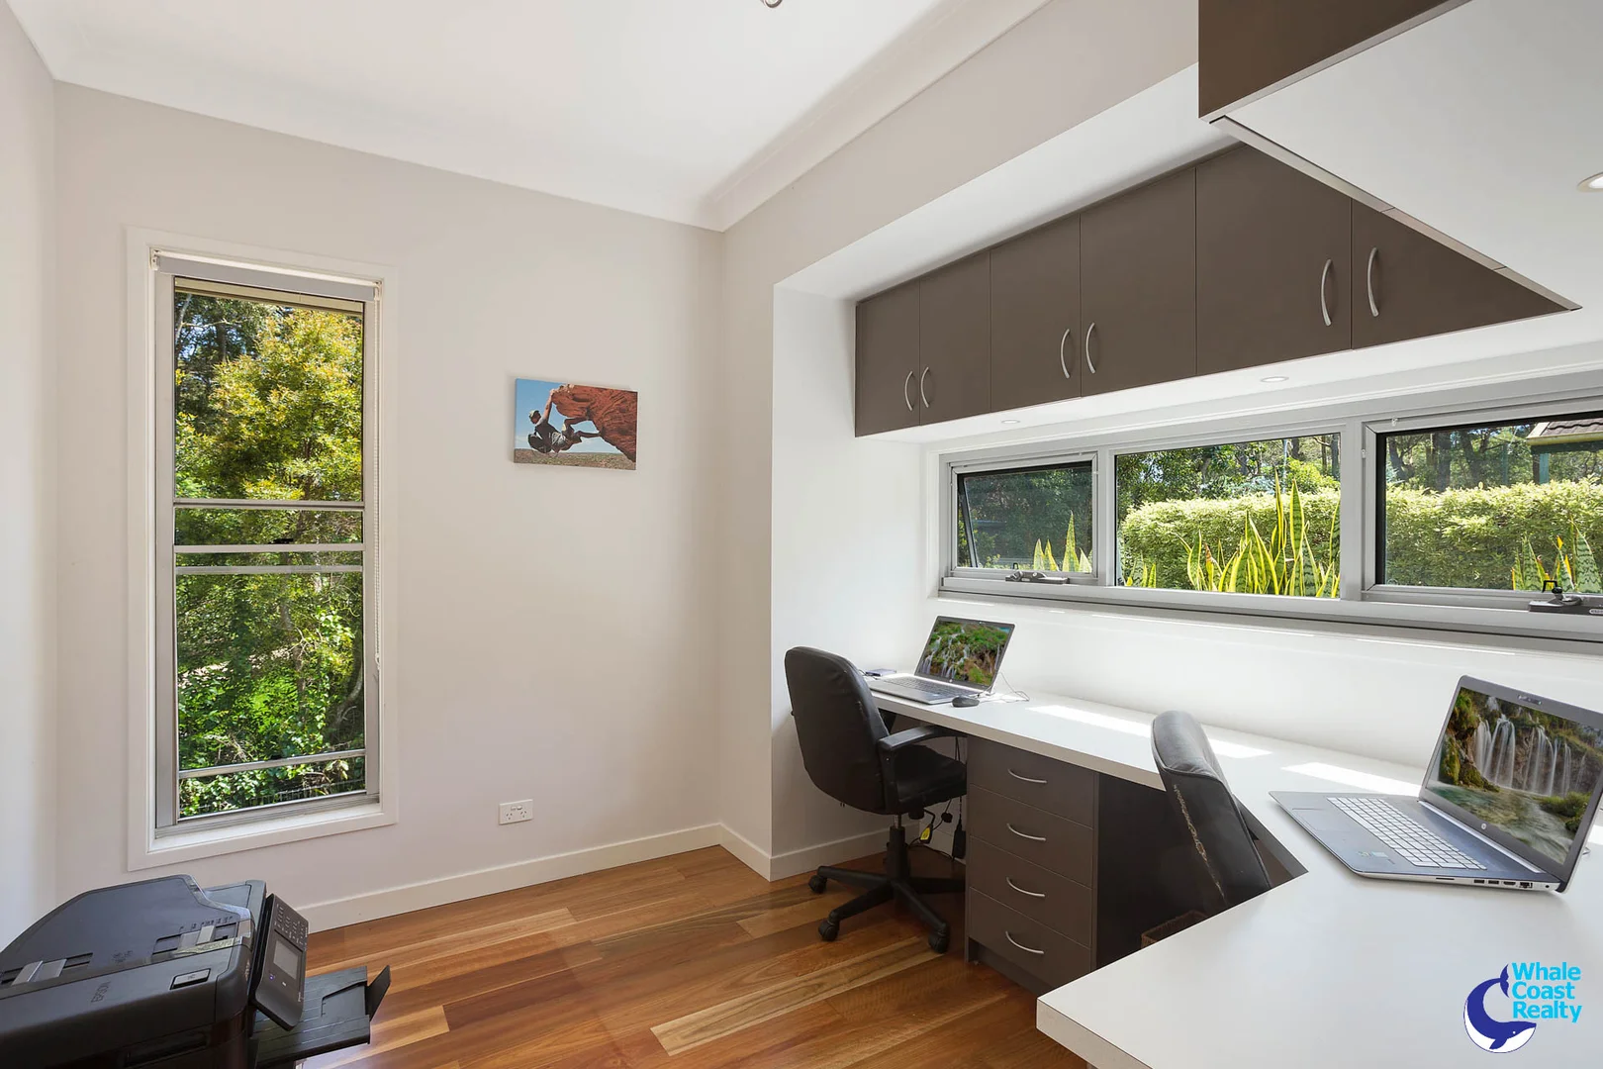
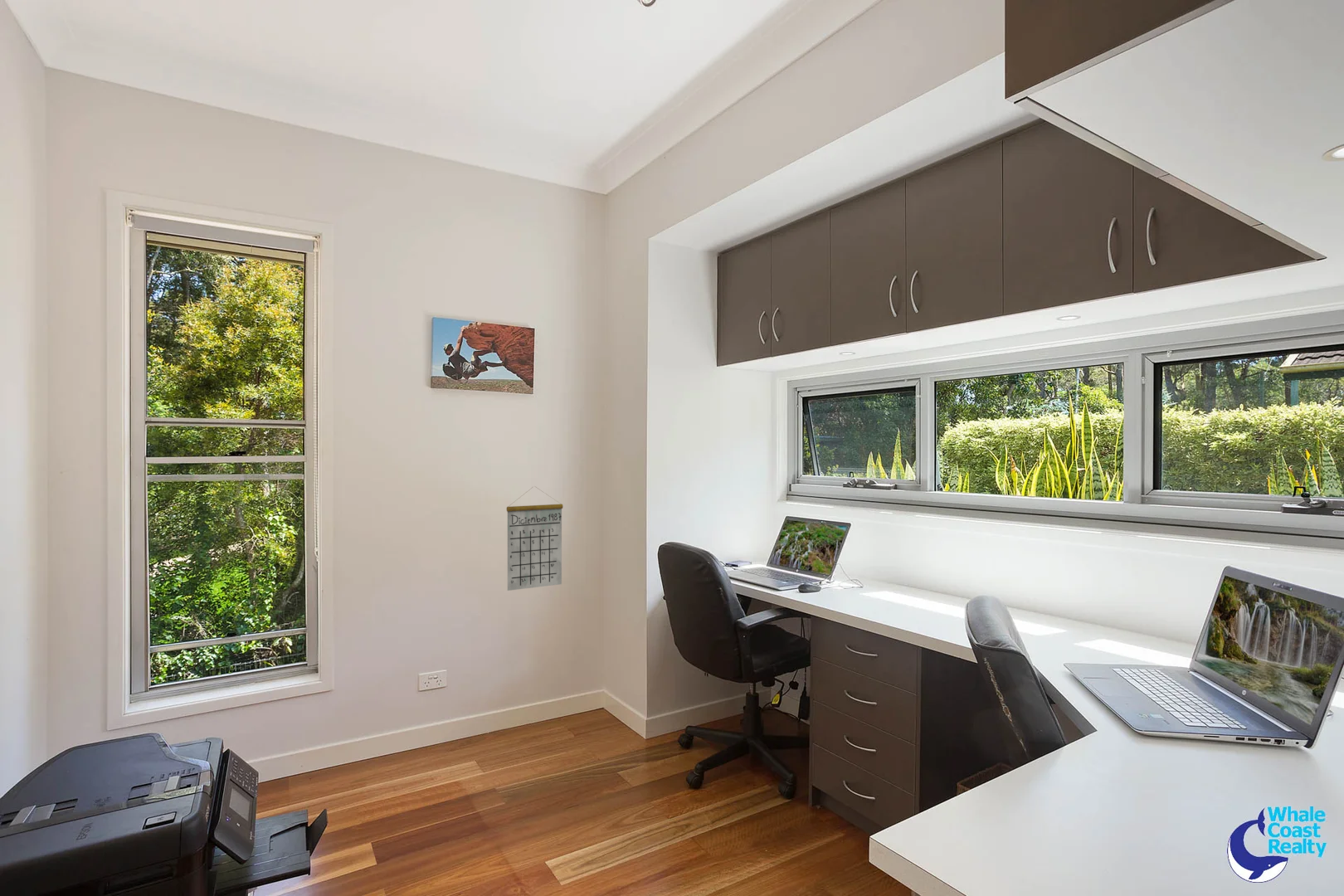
+ calendar [506,486,564,592]
